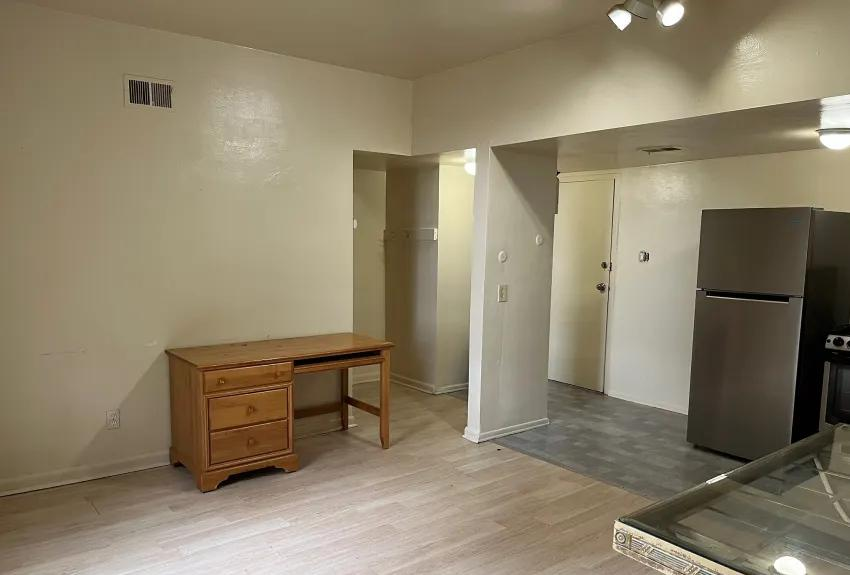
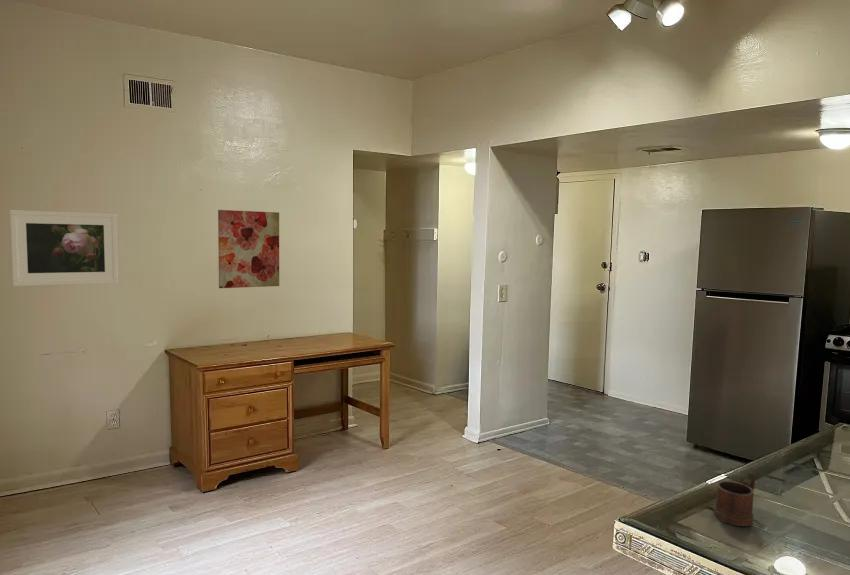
+ wall art [217,209,280,289]
+ mug [713,471,756,527]
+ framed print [9,209,119,287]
